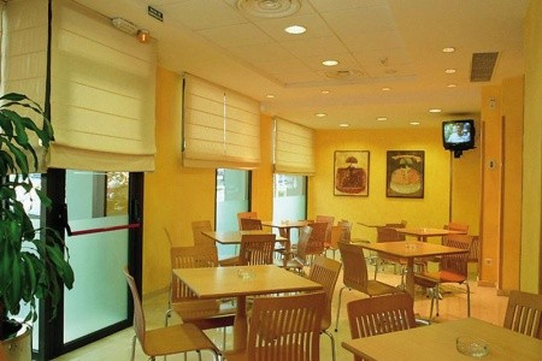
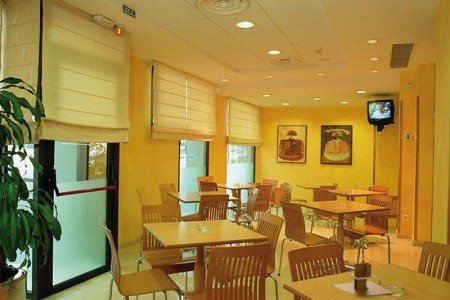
+ napkin holder [333,262,394,297]
